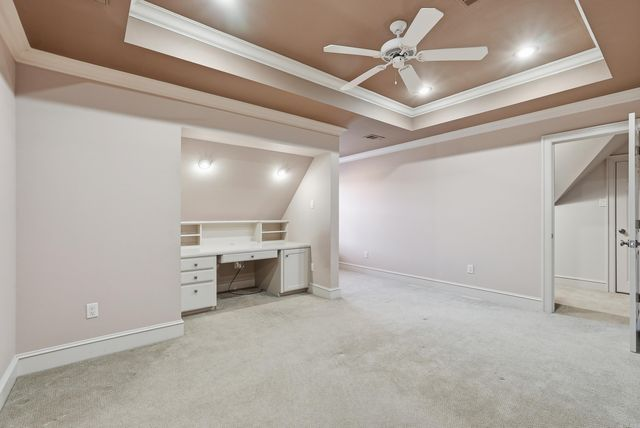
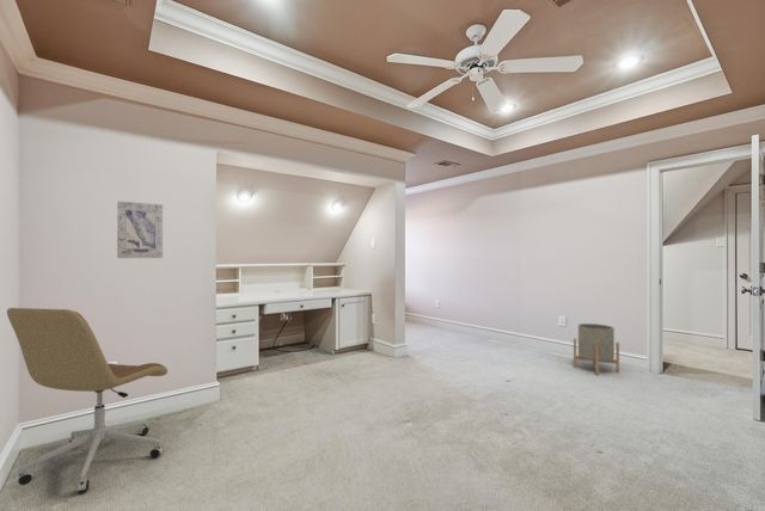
+ wall art [116,199,164,259]
+ planter [573,322,620,376]
+ office chair [6,307,169,494]
